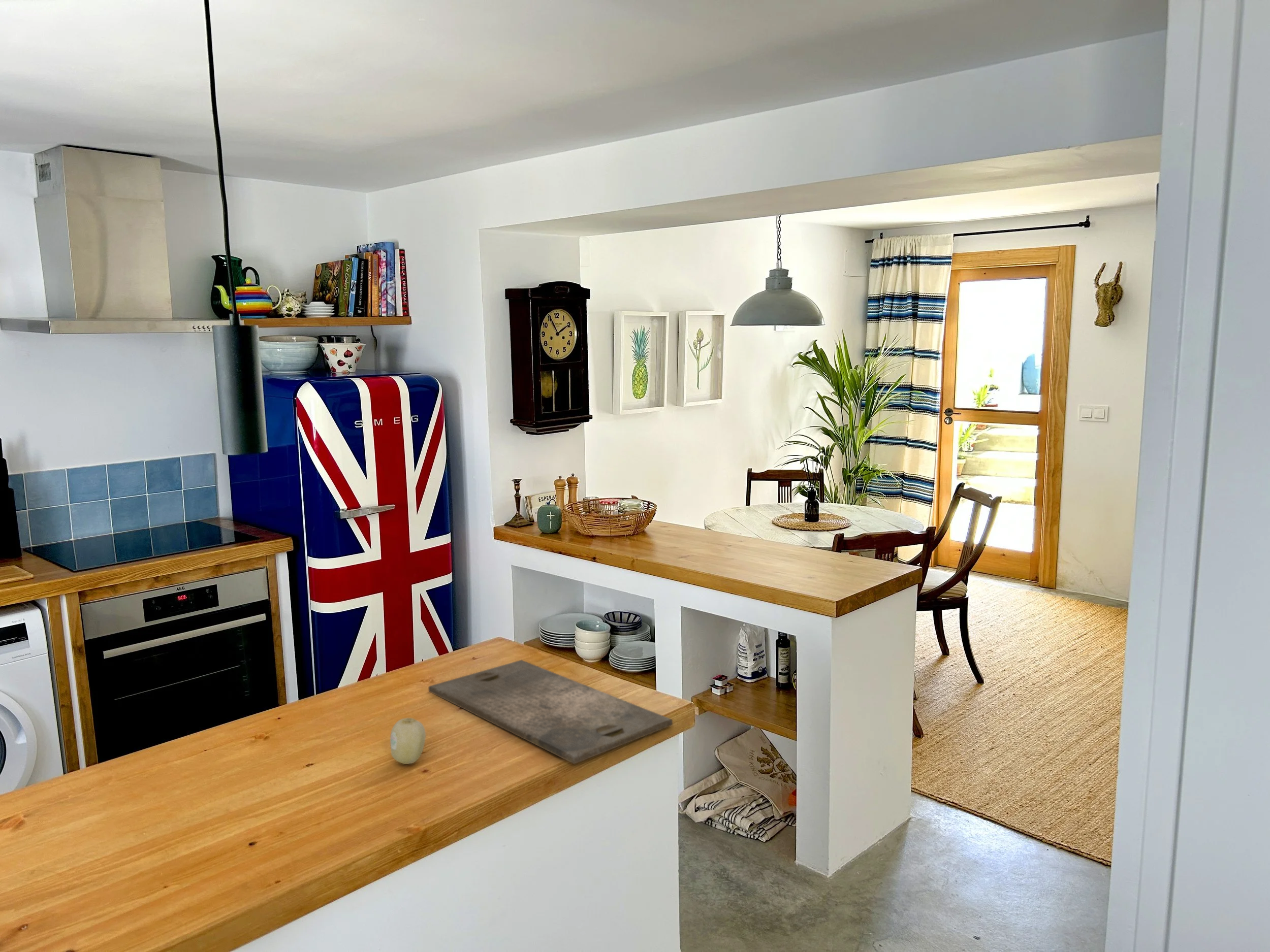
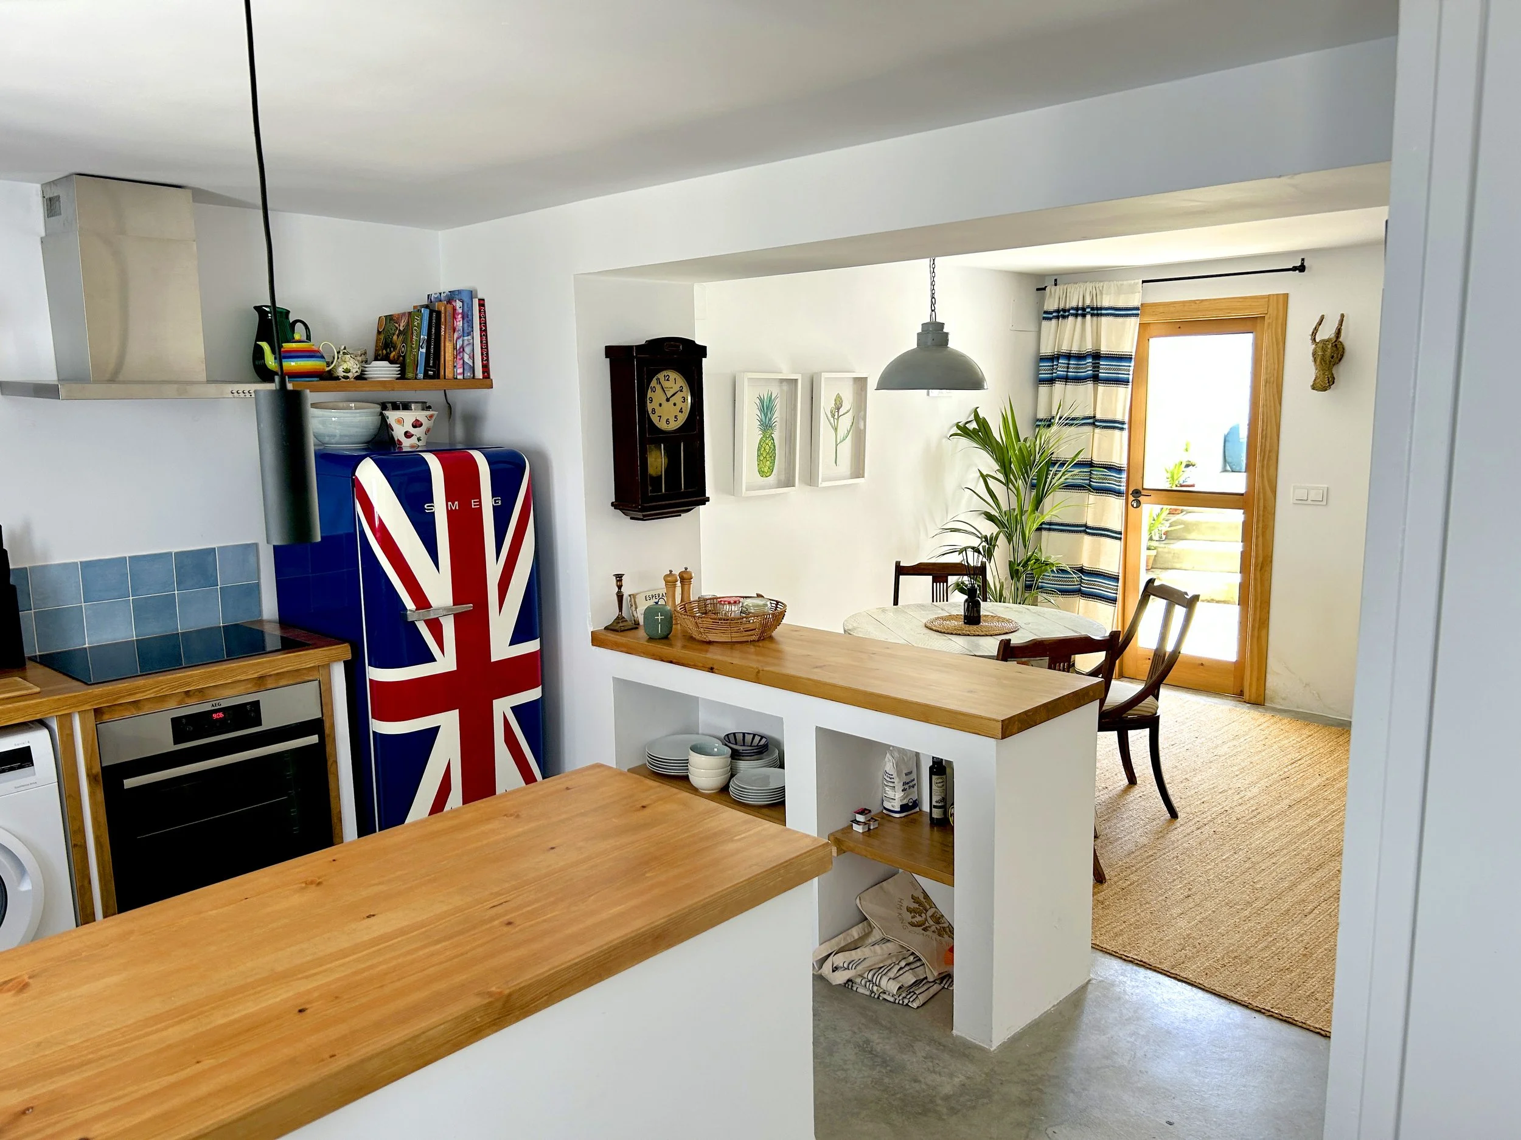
- fruit [390,717,426,765]
- cutting board [428,660,673,765]
